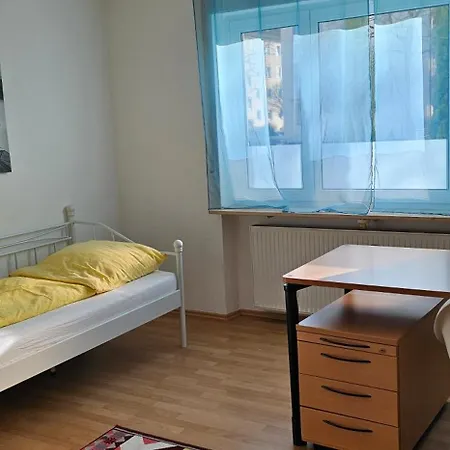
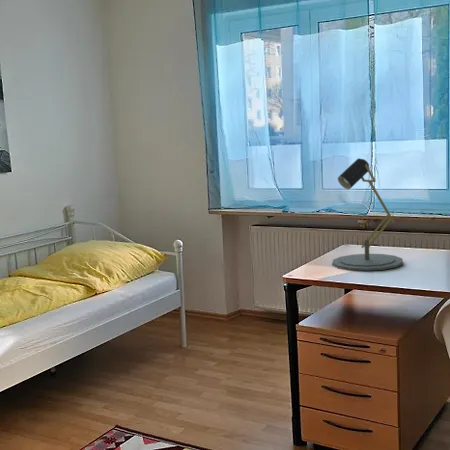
+ desk lamp [331,157,404,272]
